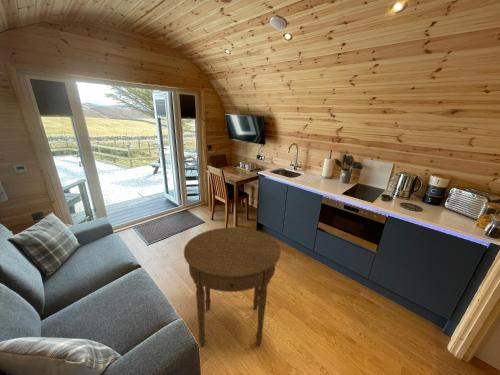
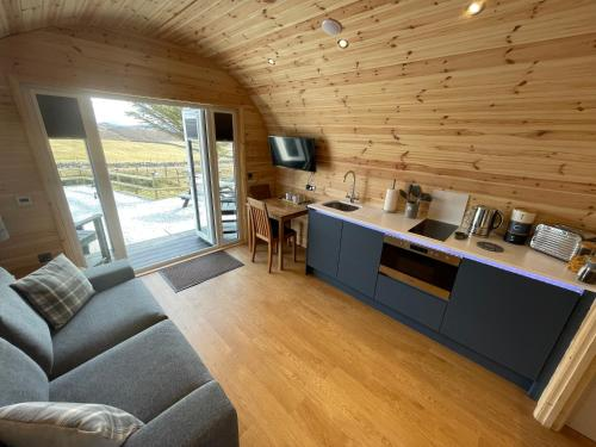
- side table [183,226,282,348]
